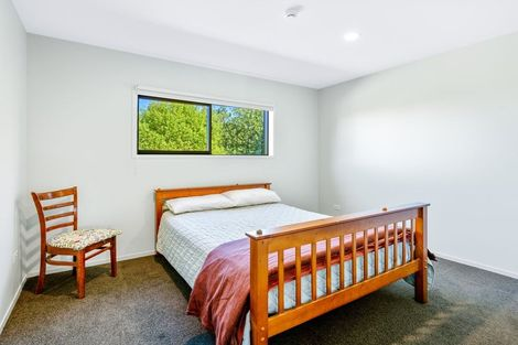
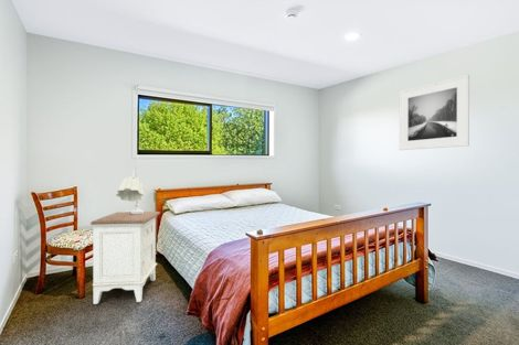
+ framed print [399,74,470,151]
+ nightstand [89,211,161,305]
+ table lamp [115,169,145,214]
